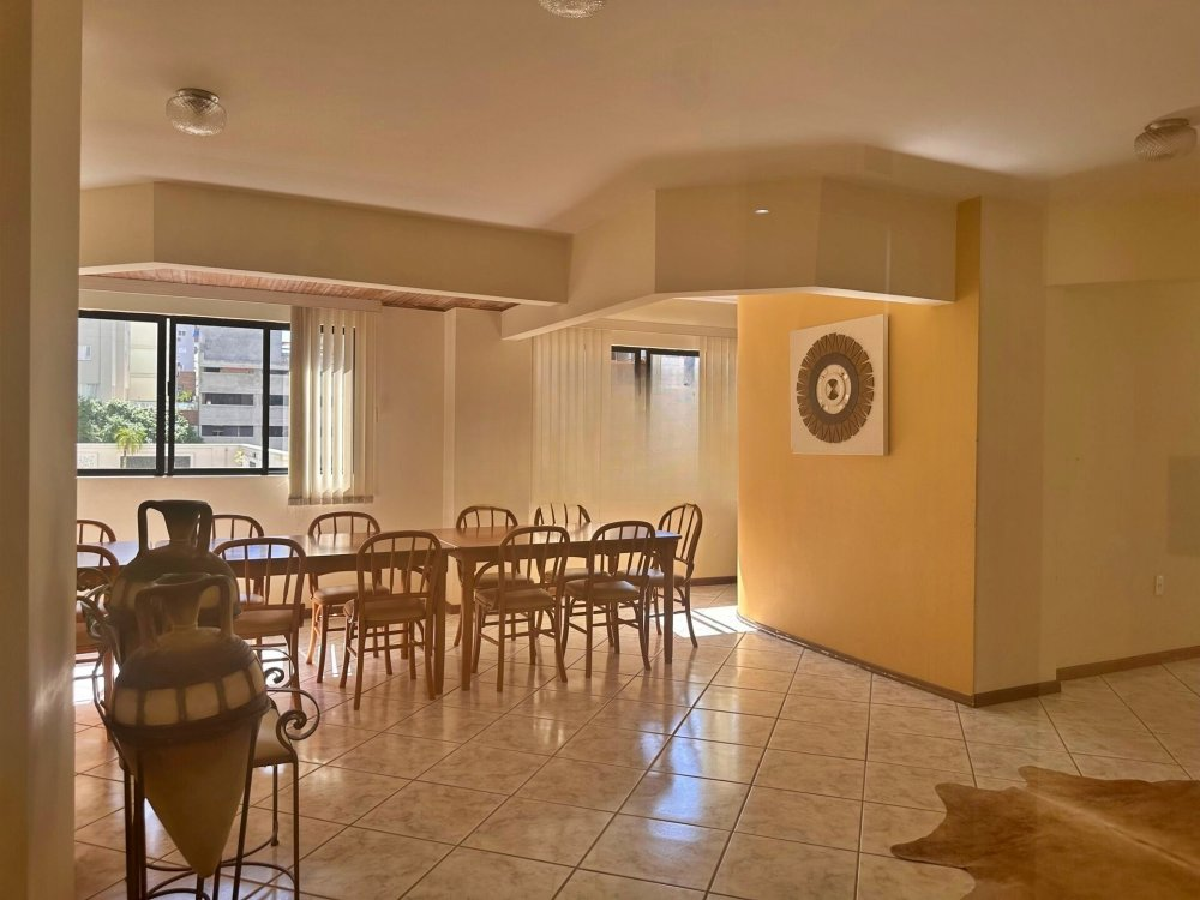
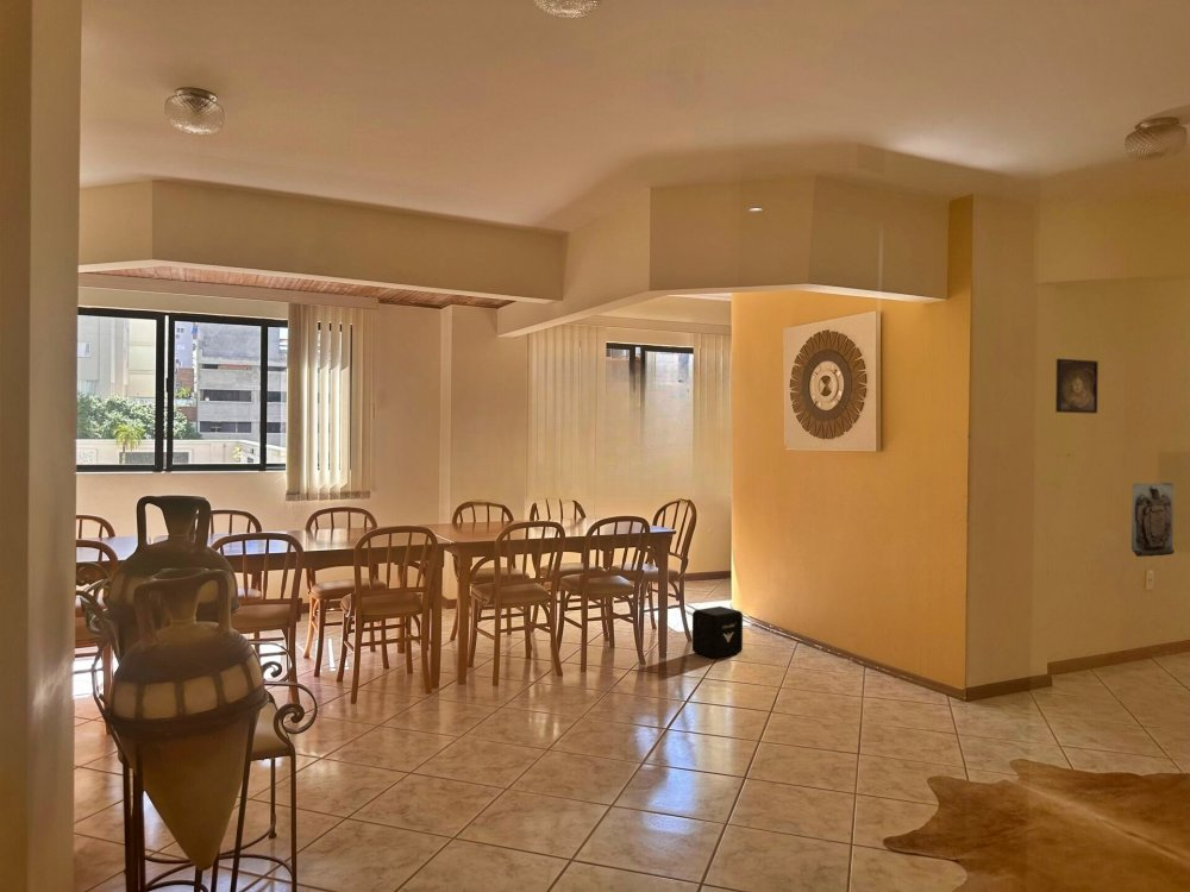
+ wall sculpture [1130,482,1175,558]
+ air purifier [691,605,744,660]
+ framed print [1054,358,1100,415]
